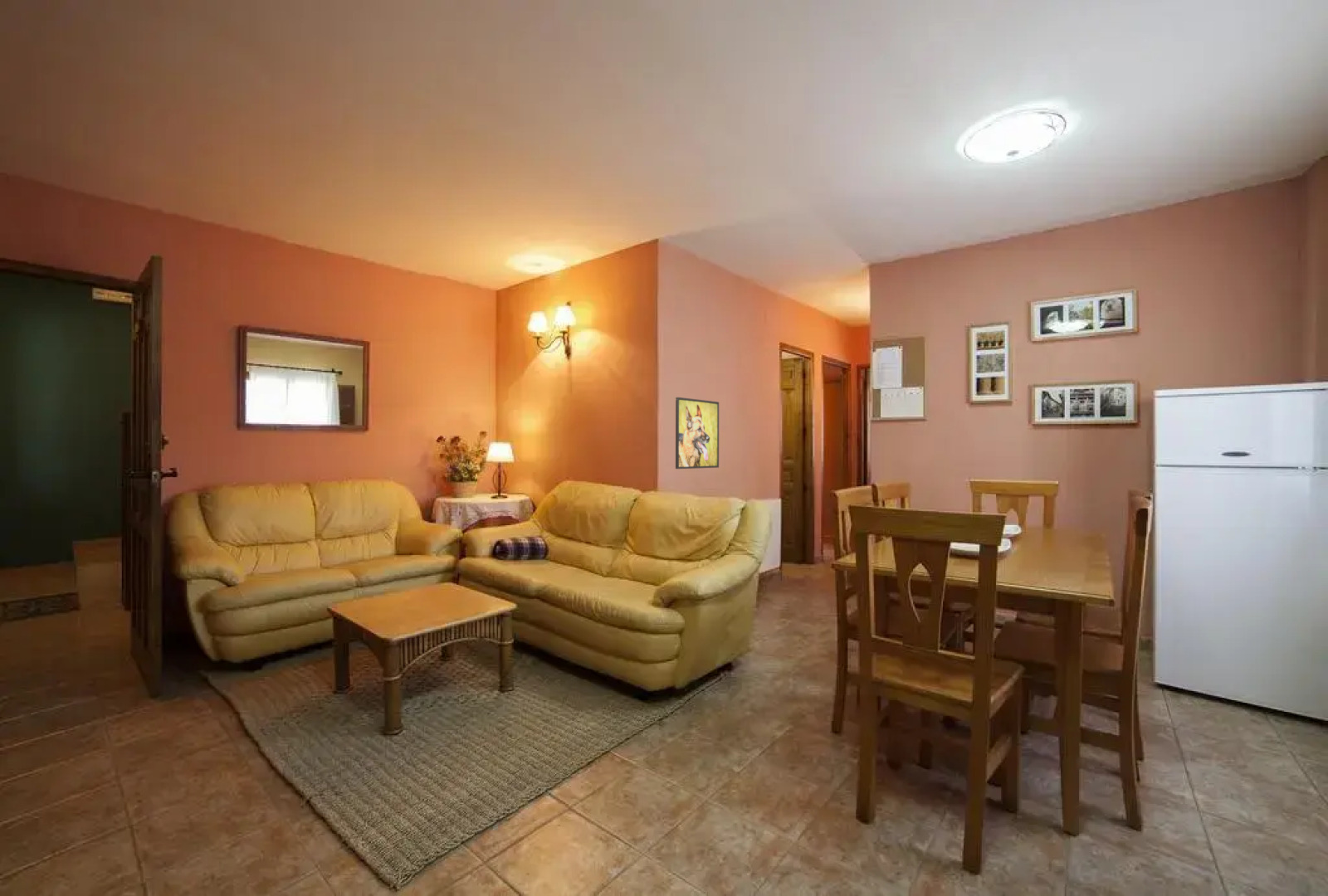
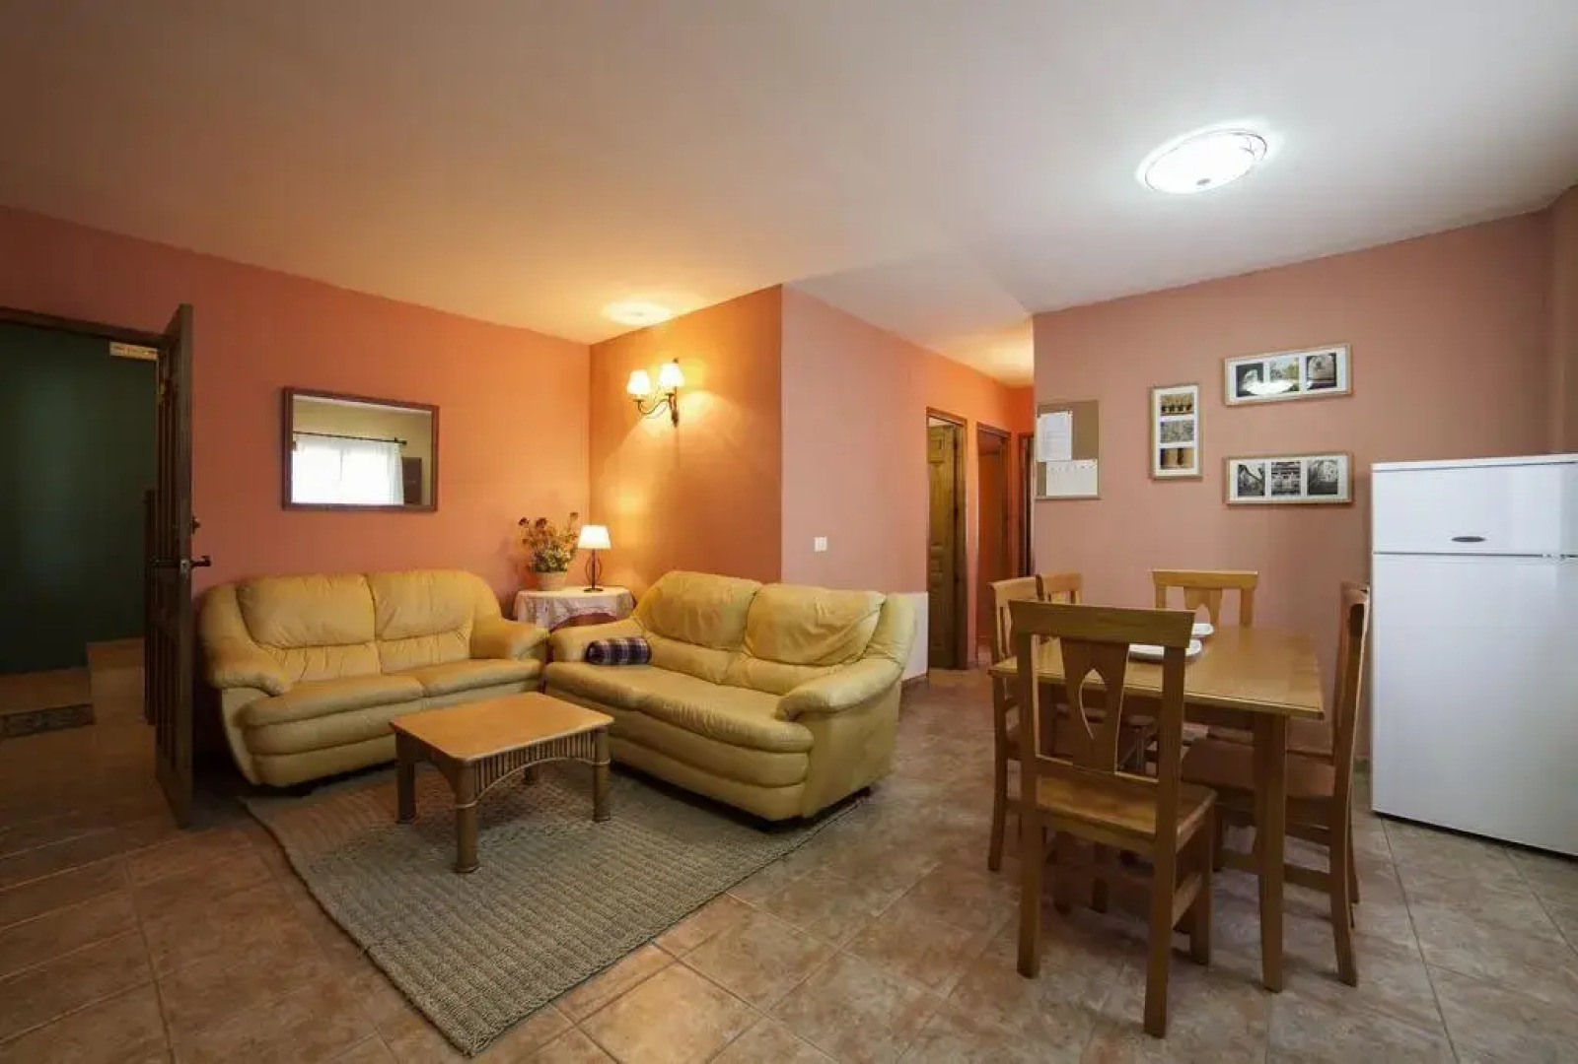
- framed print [675,397,720,470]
